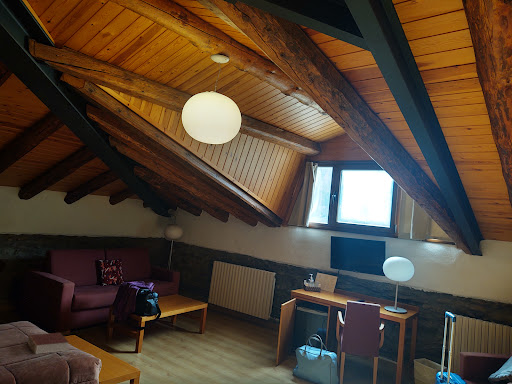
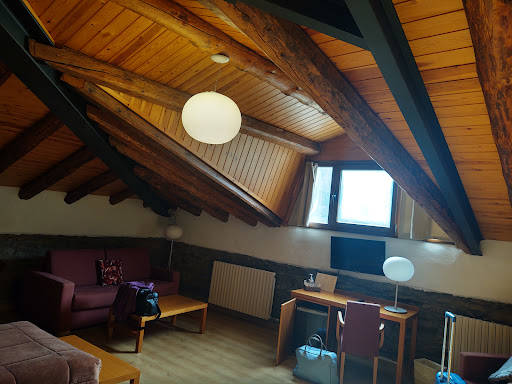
- book [27,332,70,355]
